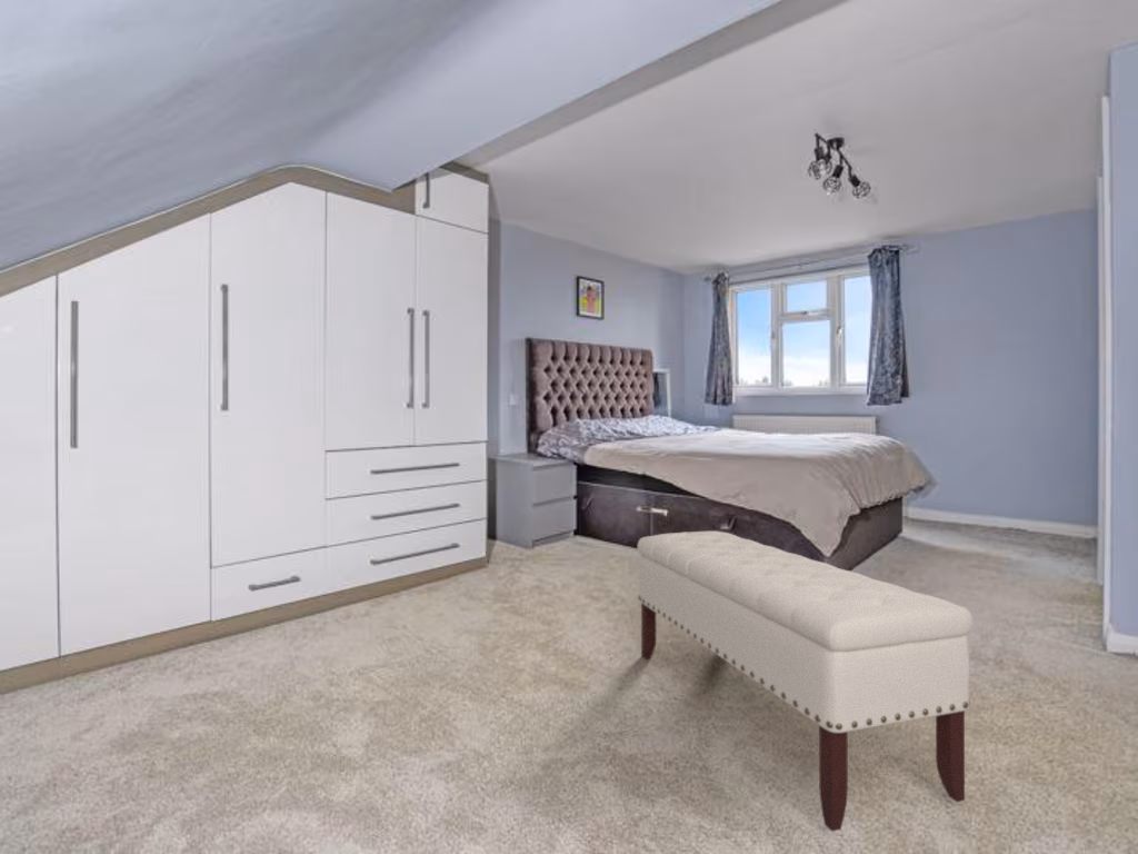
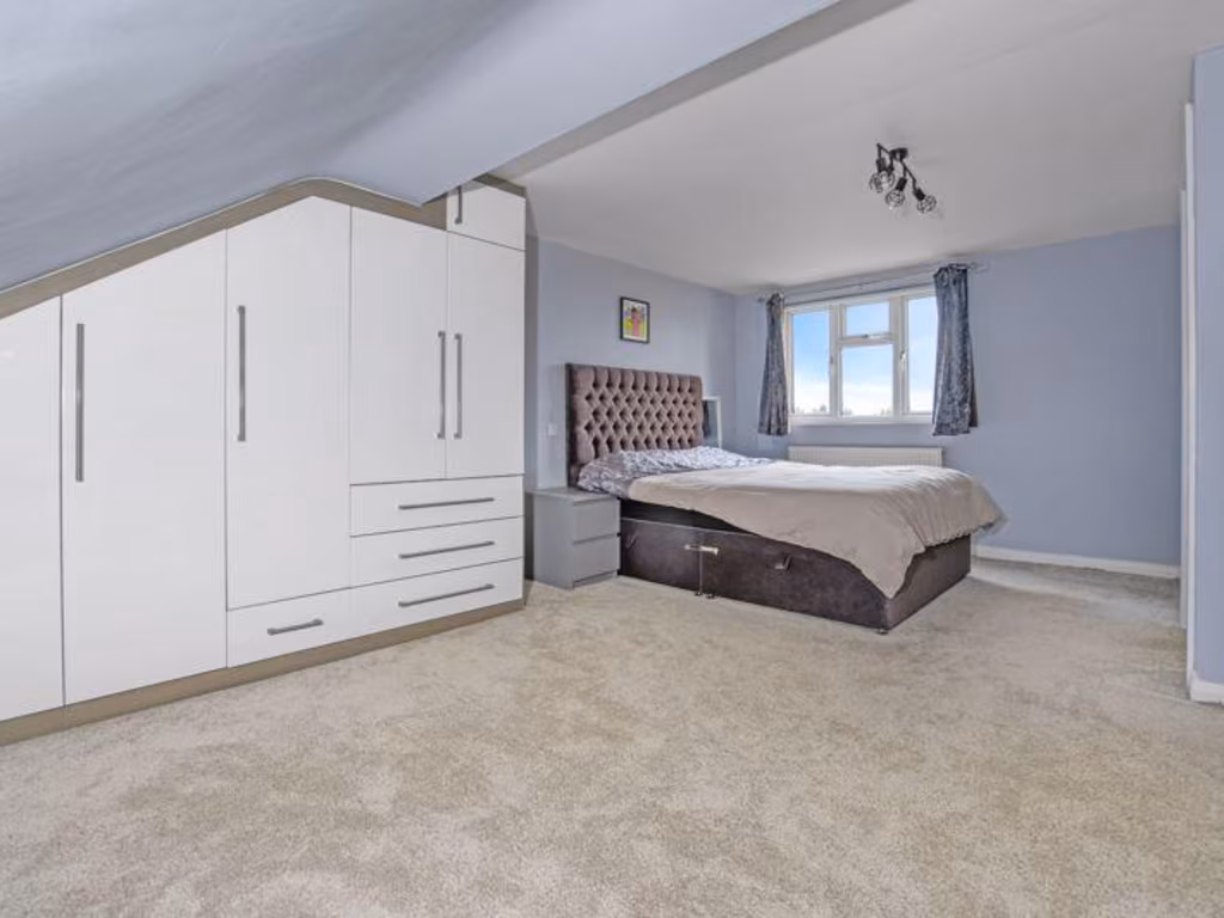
- bench [636,530,974,833]
